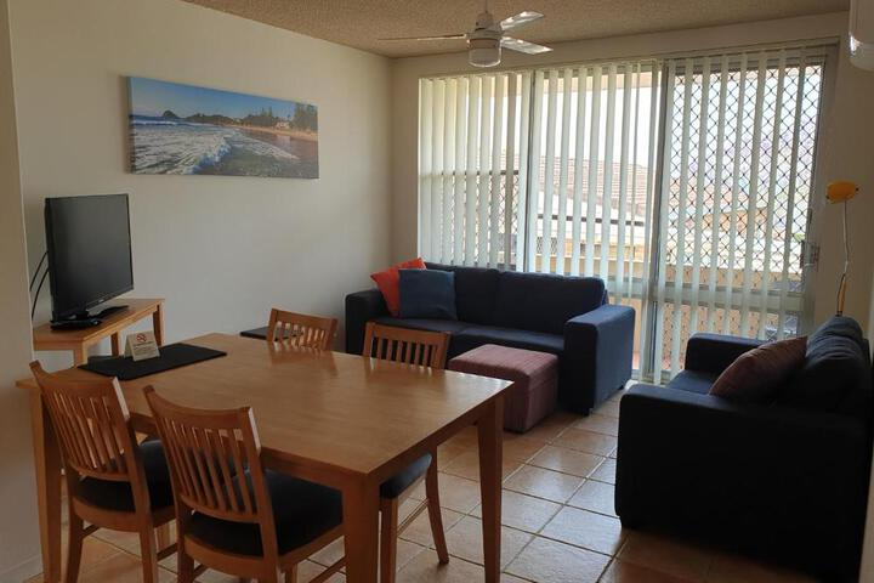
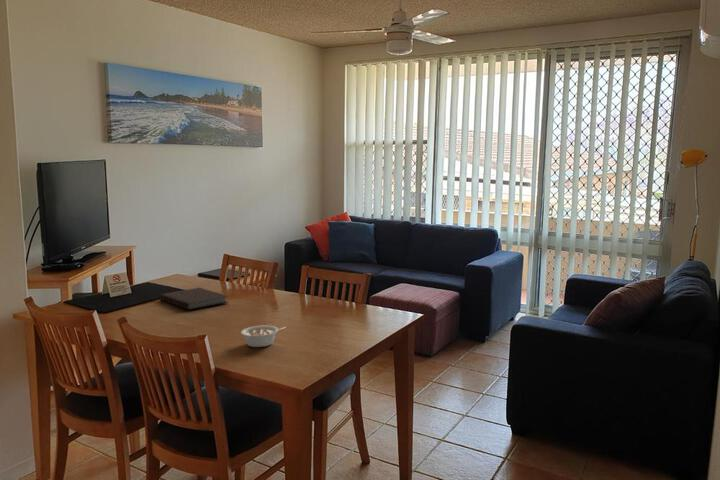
+ legume [240,325,287,348]
+ notebook [159,287,229,311]
